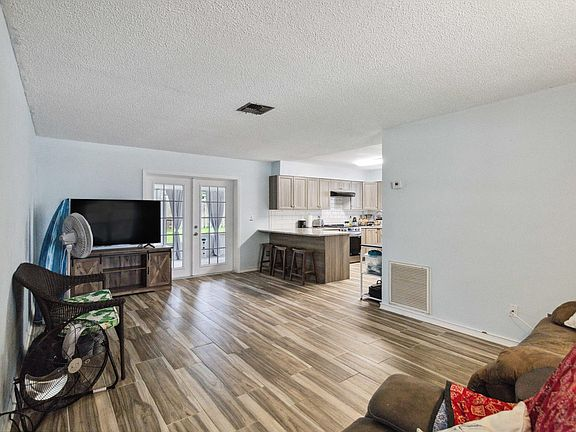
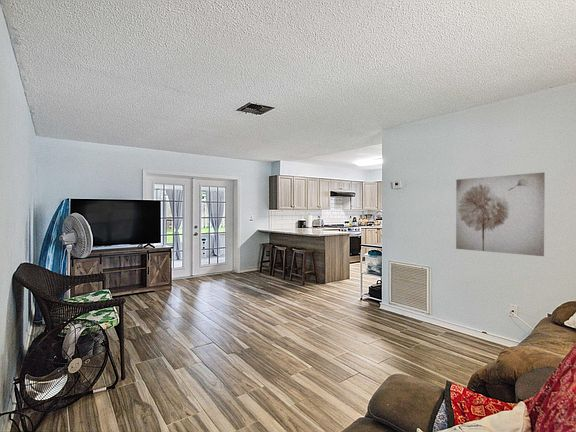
+ wall art [455,171,546,257]
